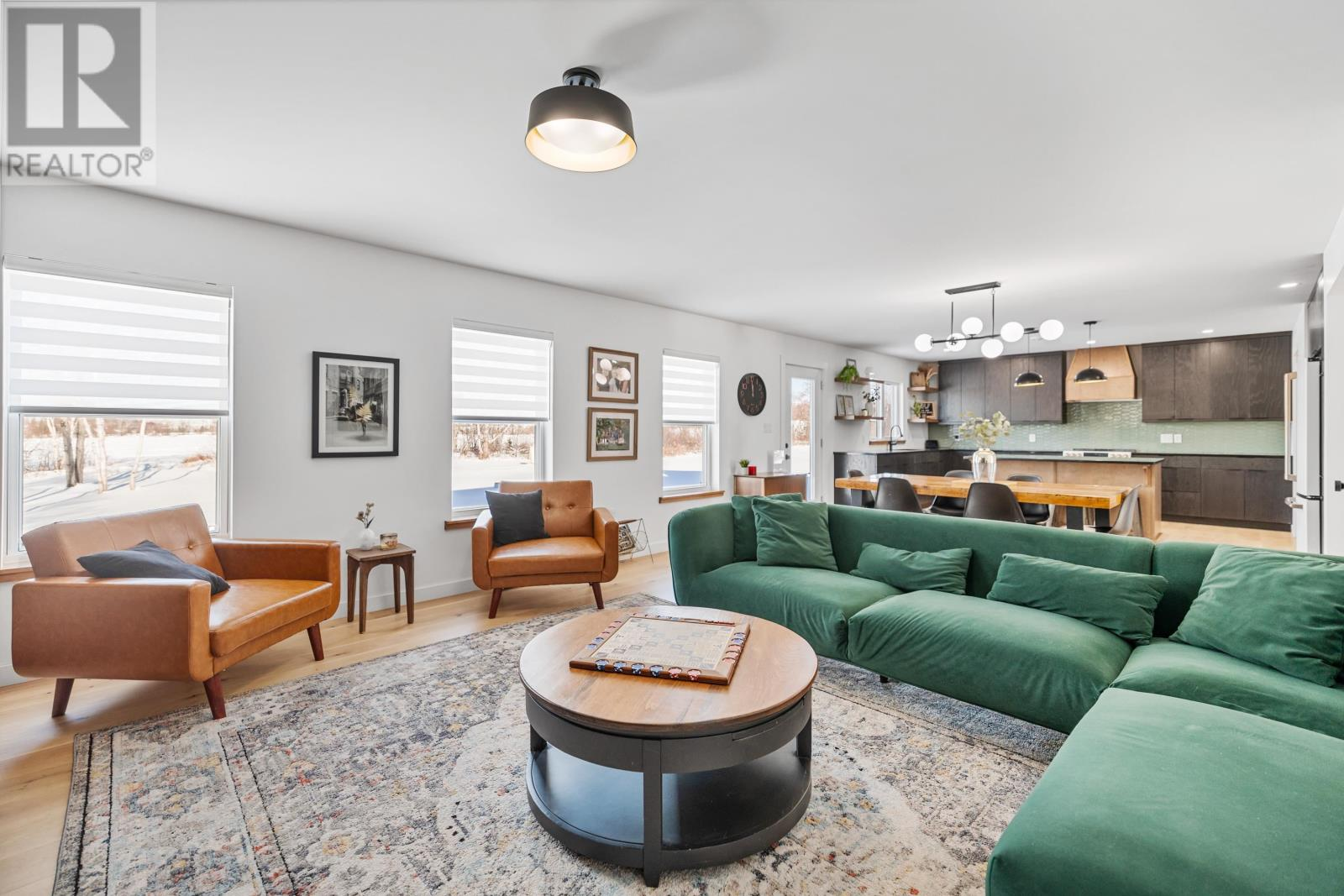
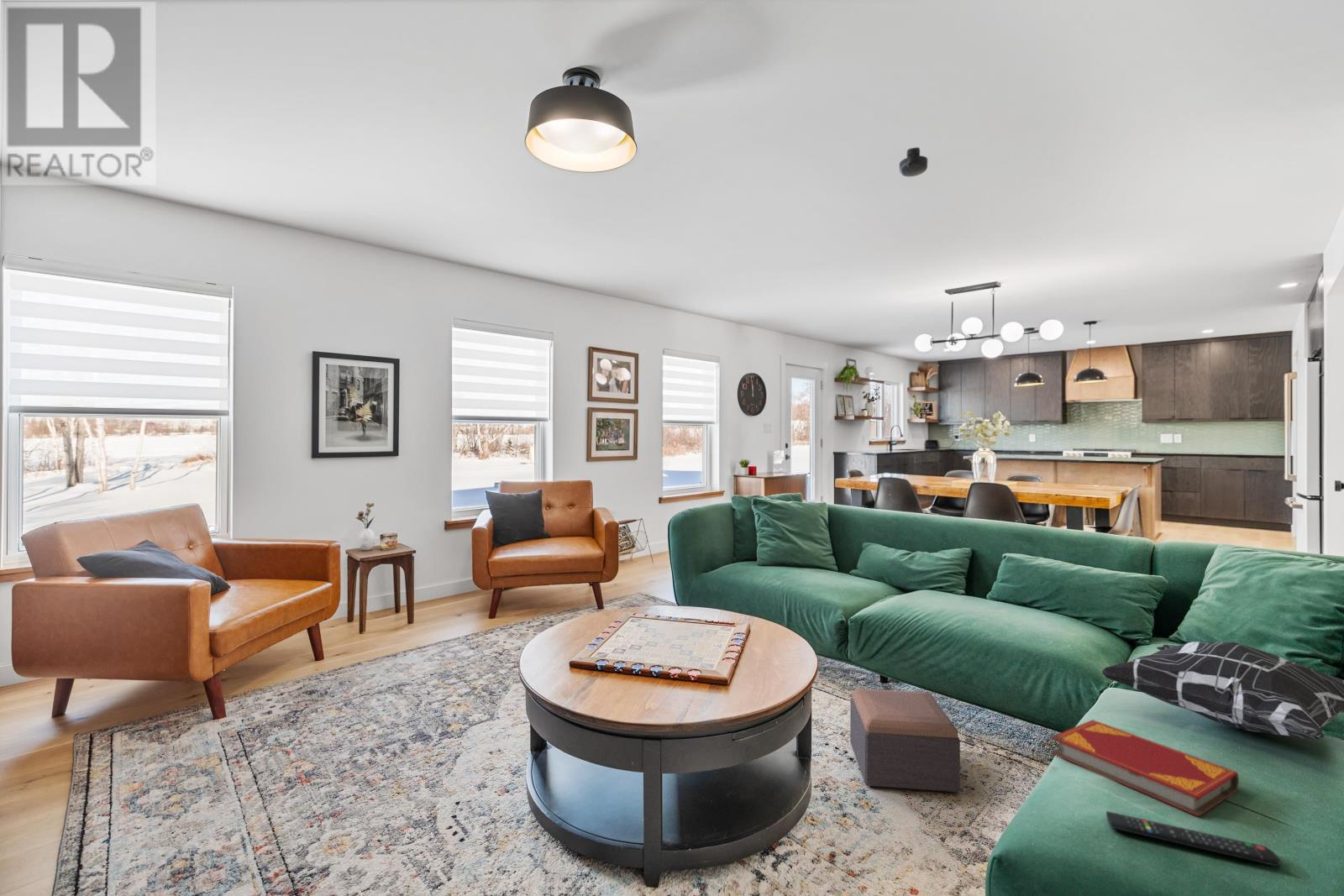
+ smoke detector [899,147,928,177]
+ remote control [1105,810,1281,868]
+ footstool [849,688,961,793]
+ decorative pillow [1100,641,1344,741]
+ hardback book [1050,719,1240,818]
